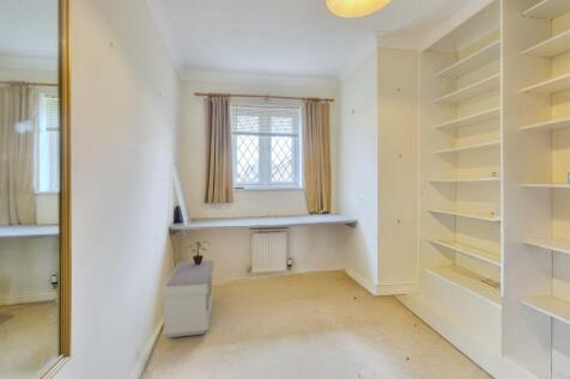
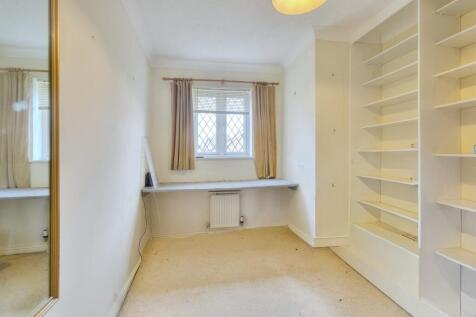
- bench [160,259,214,338]
- potted plant [187,240,211,265]
